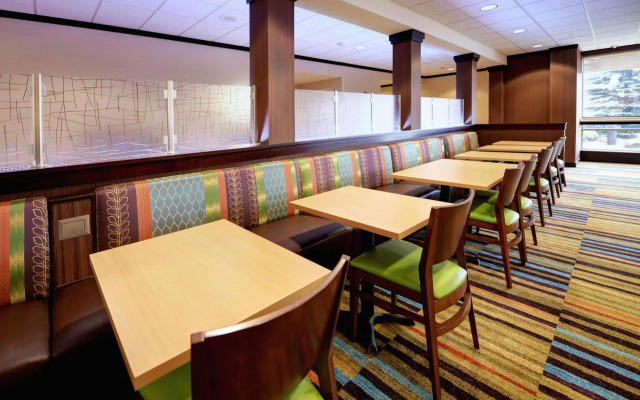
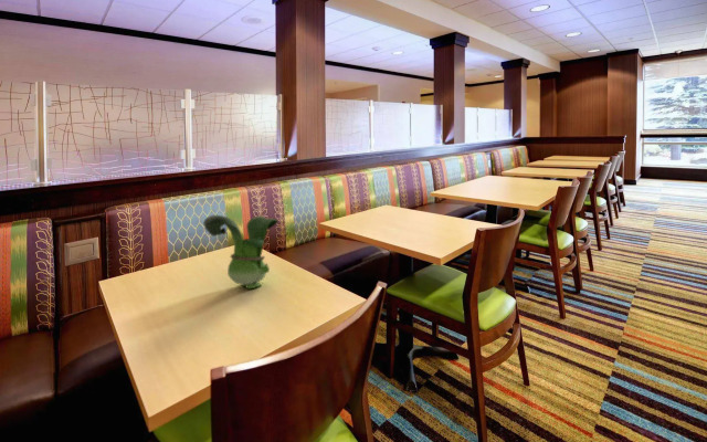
+ toy figurine [202,214,279,290]
